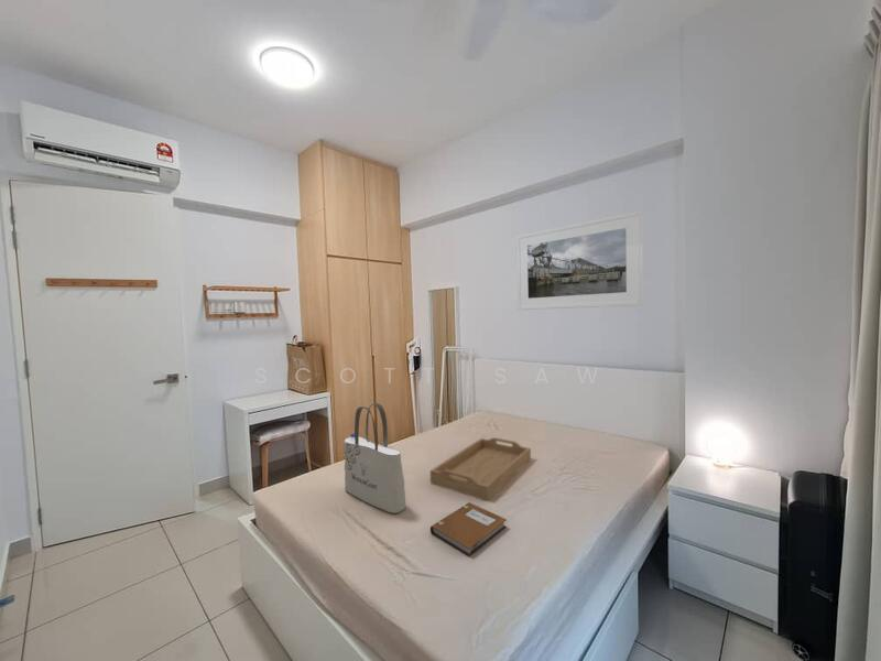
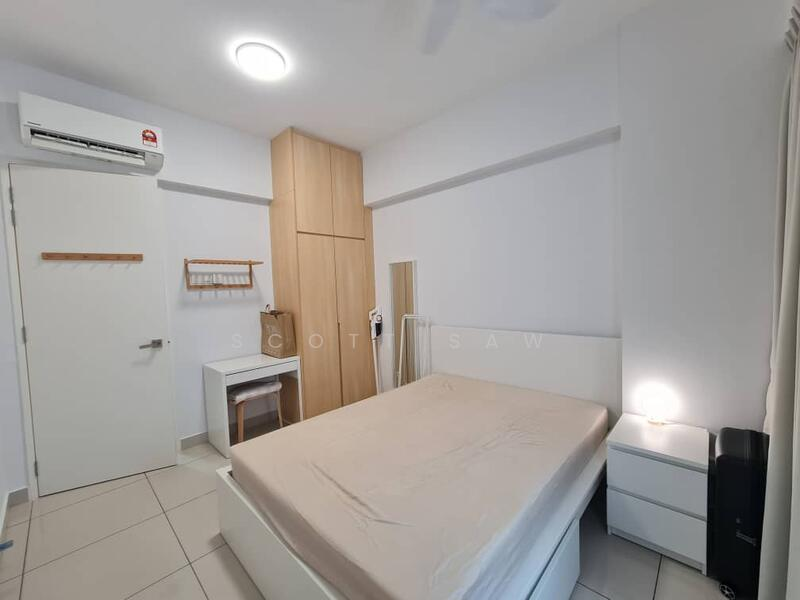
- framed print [515,209,643,311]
- notebook [429,501,508,559]
- tote bag [342,402,407,514]
- serving tray [429,436,532,502]
